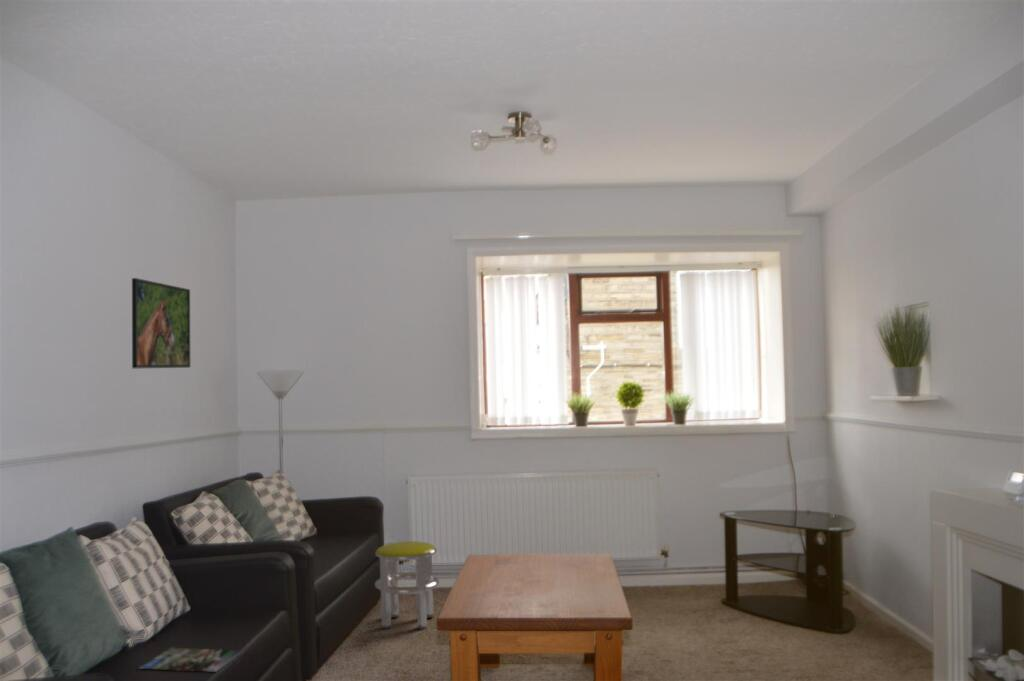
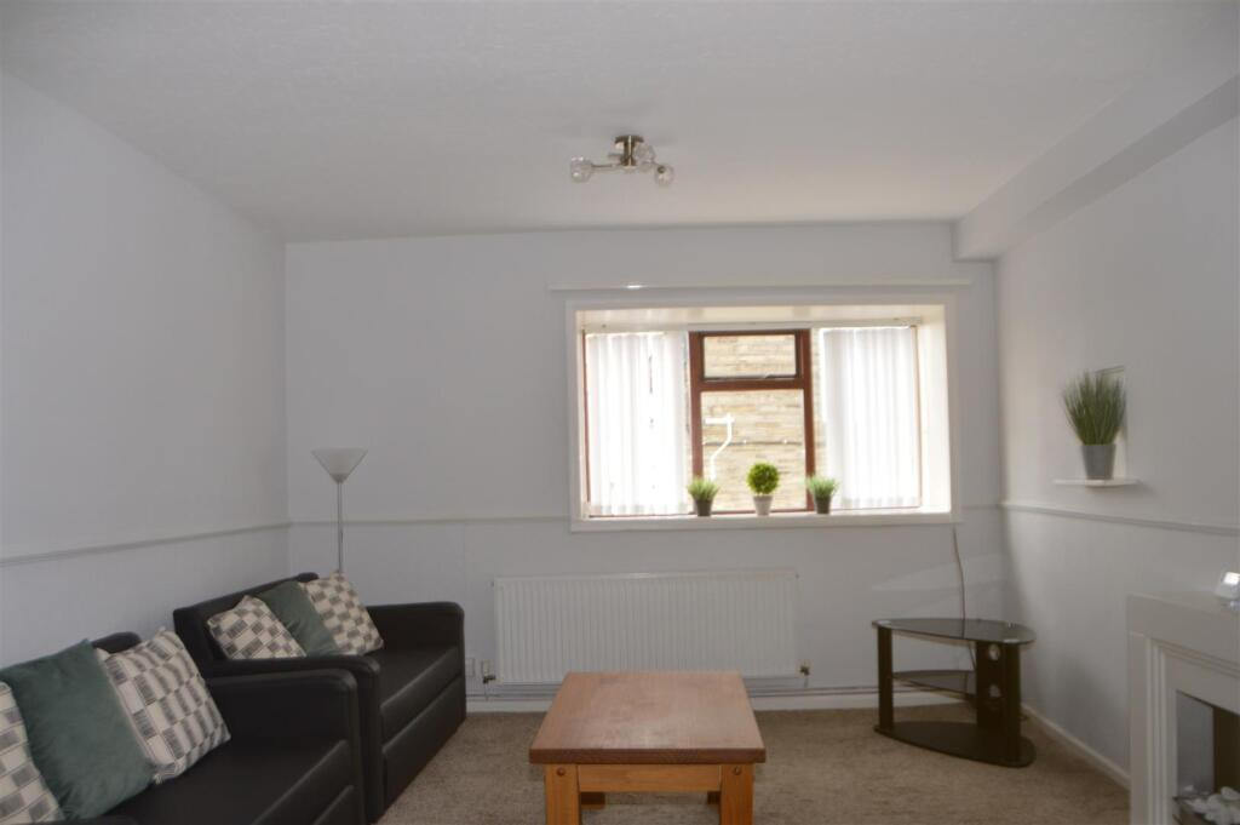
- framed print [131,277,191,369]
- stool [374,540,440,631]
- magazine [138,647,244,673]
